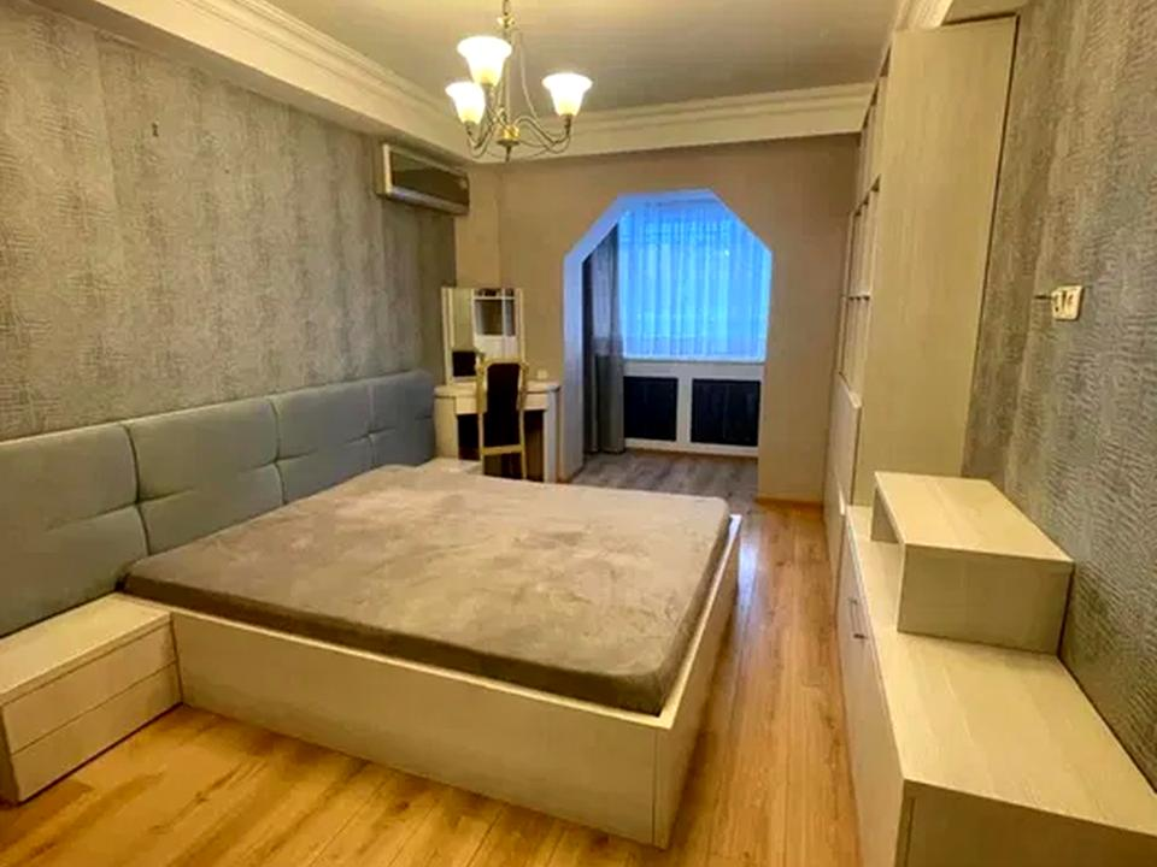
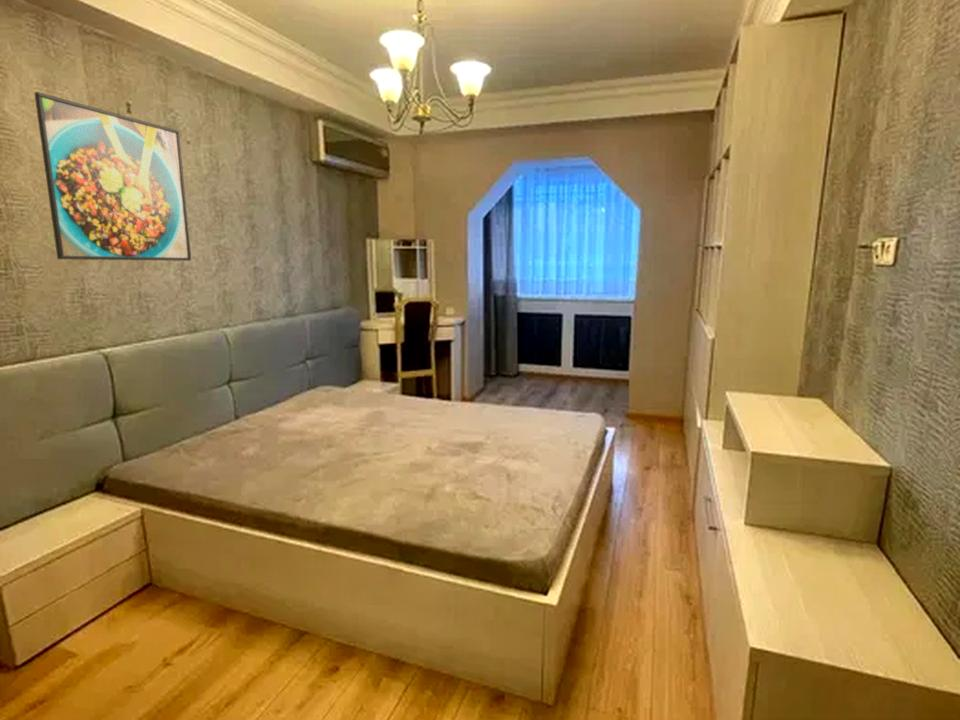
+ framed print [33,91,192,262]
